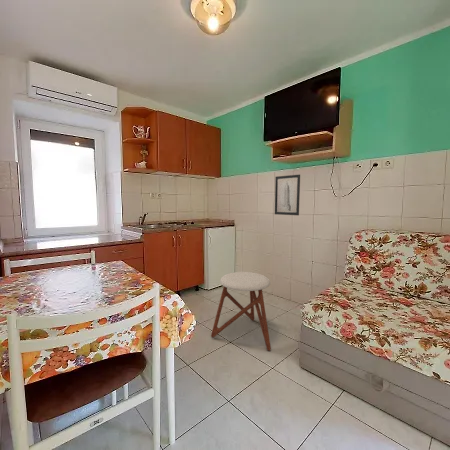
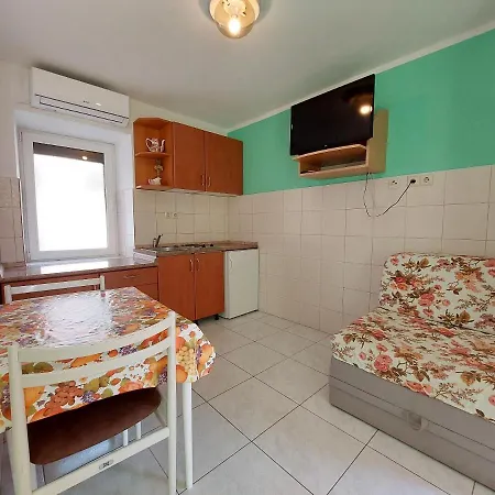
- stool [210,271,272,352]
- wall art [274,174,301,216]
